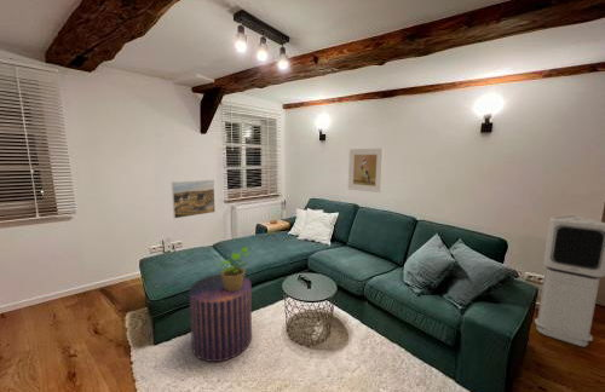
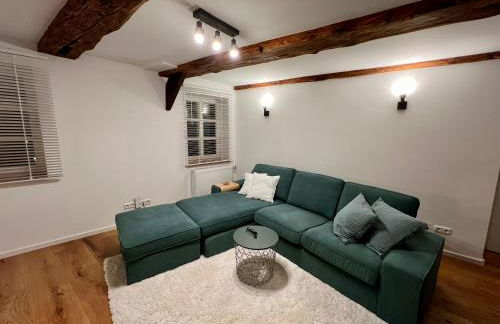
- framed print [347,148,385,194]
- air purifier [534,214,605,348]
- potted plant [214,246,252,292]
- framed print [171,179,217,219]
- pouf [188,272,253,363]
